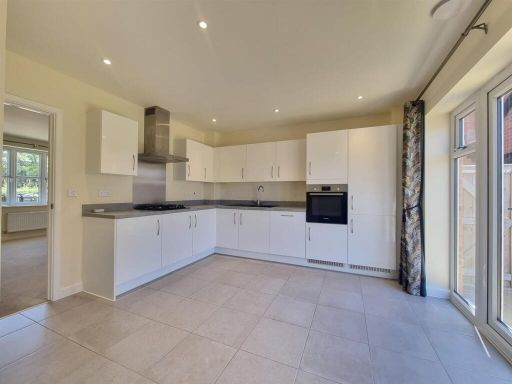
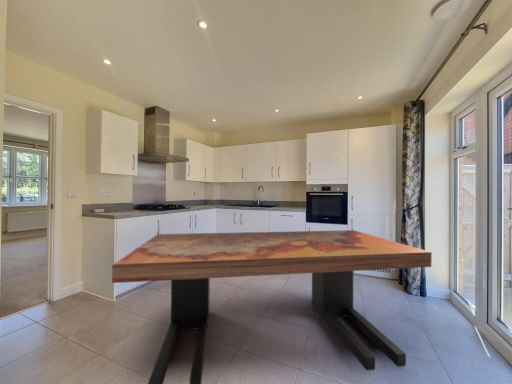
+ dining table [111,229,433,384]
